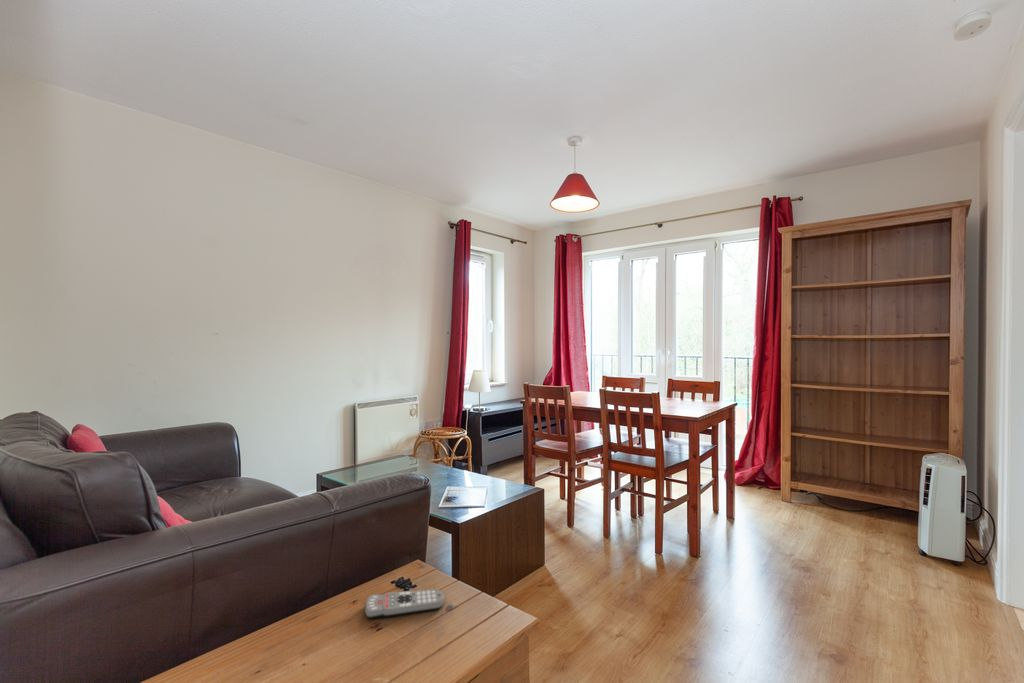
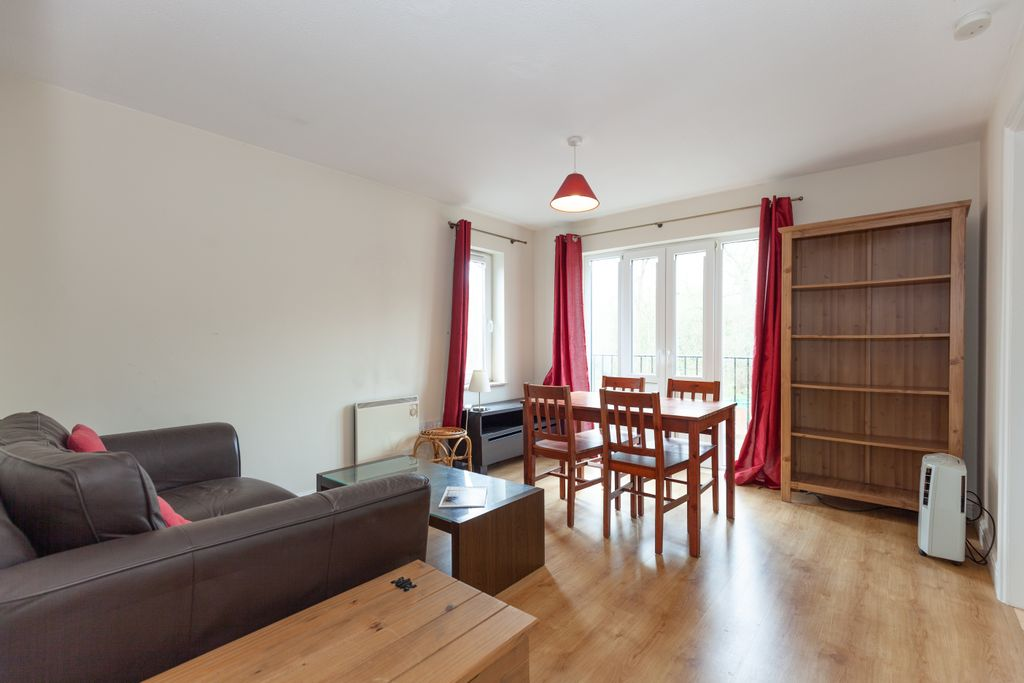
- remote control [364,588,445,619]
